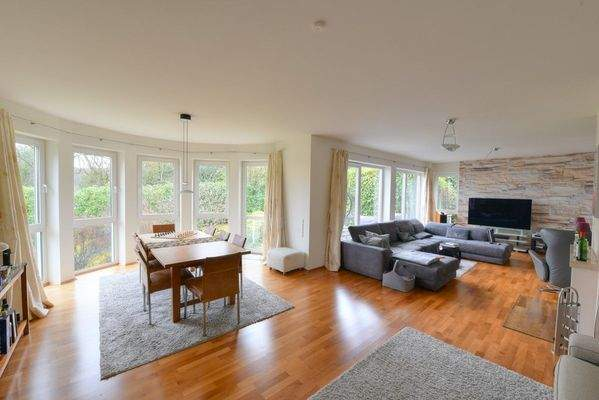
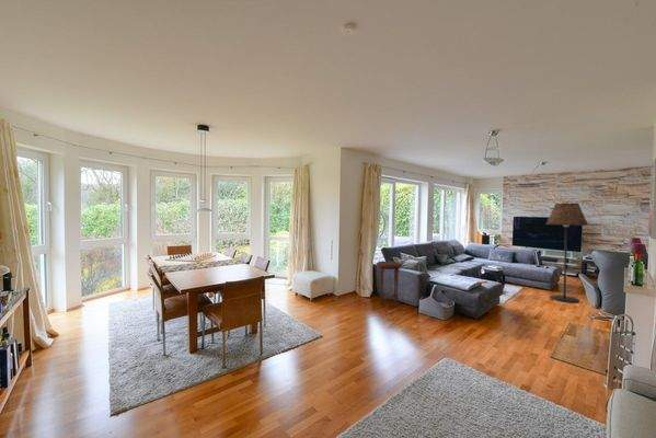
+ floor lamp [545,203,589,304]
+ side table [376,260,403,309]
